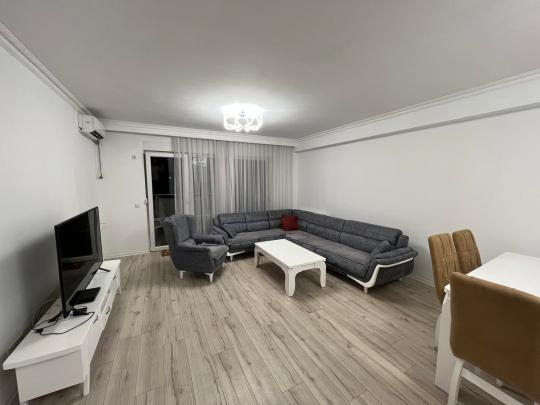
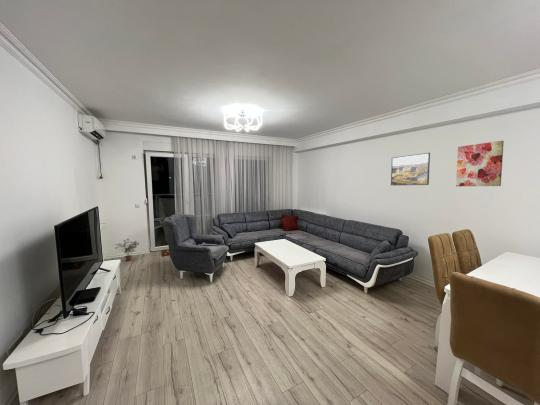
+ potted plant [114,238,140,262]
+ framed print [390,152,431,186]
+ wall art [455,140,505,187]
